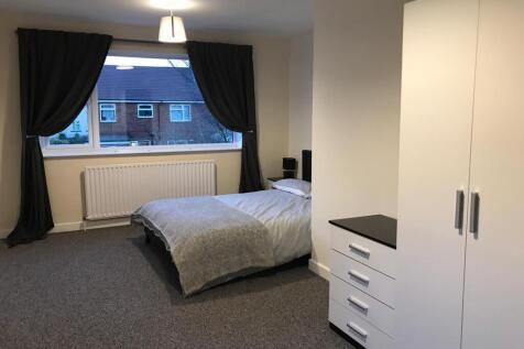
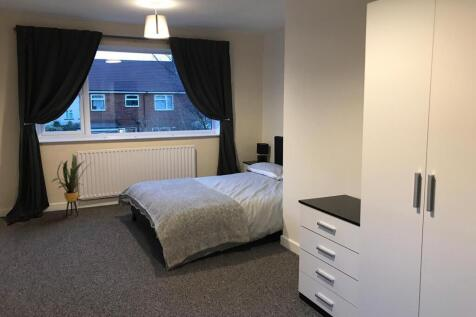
+ house plant [51,153,92,218]
